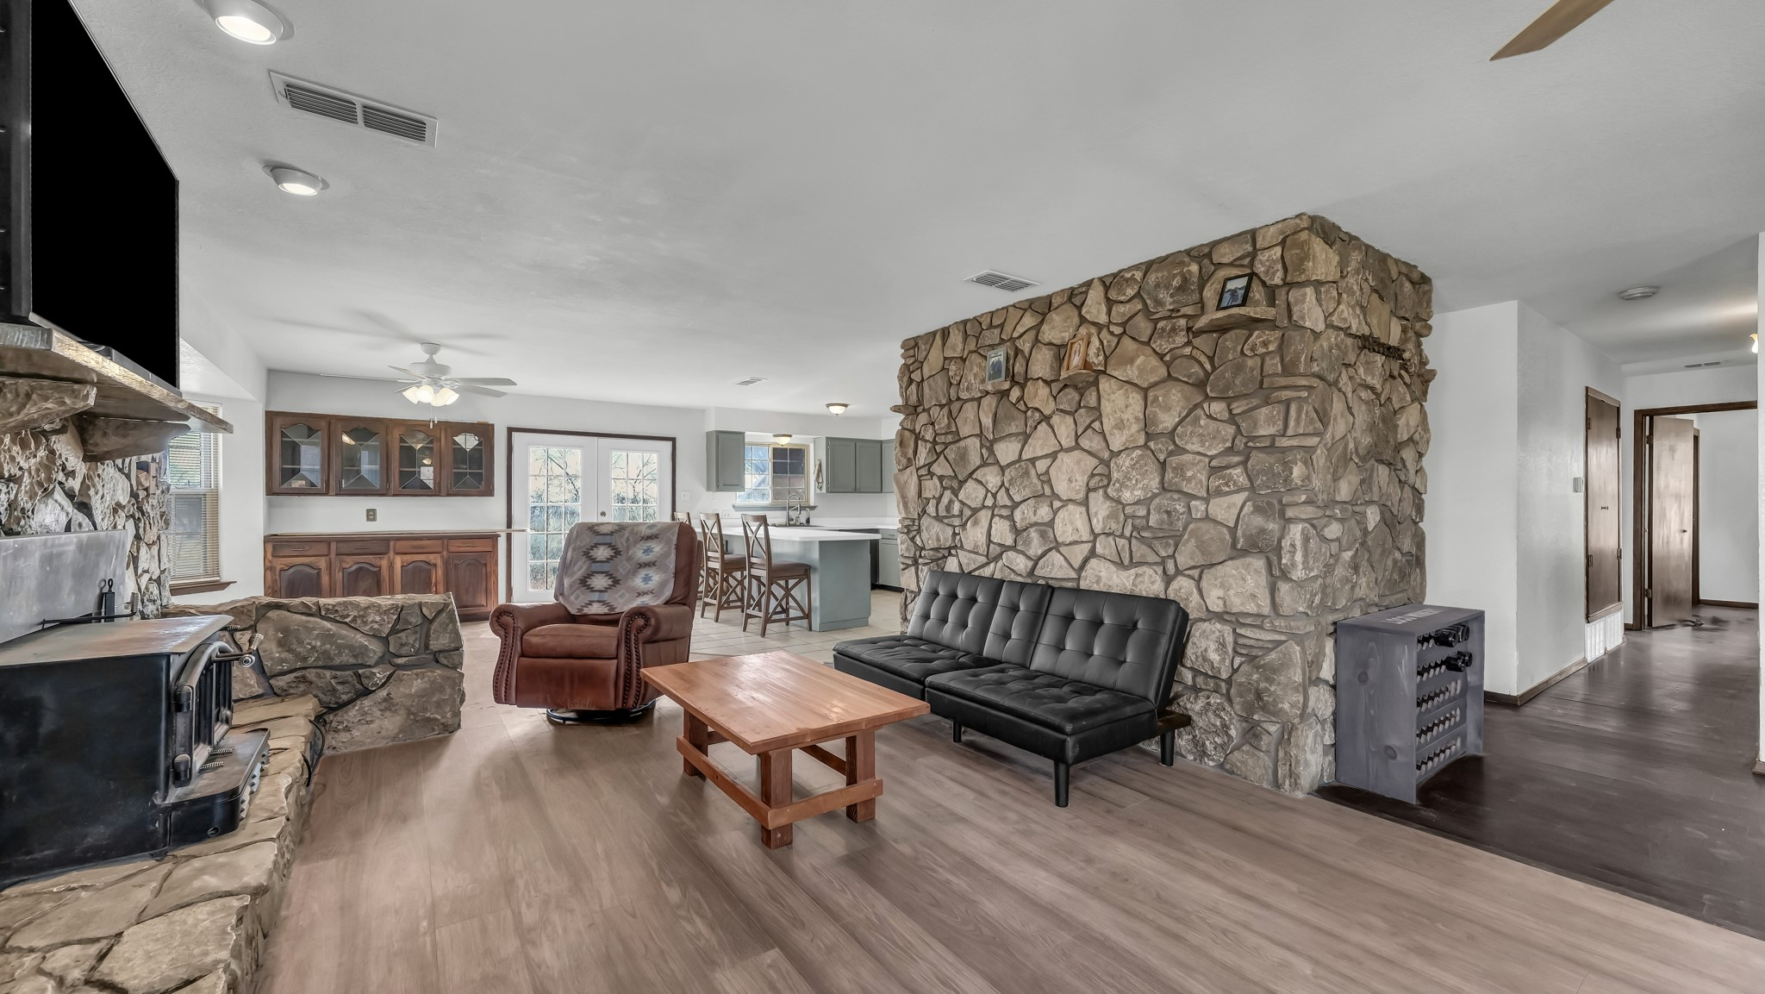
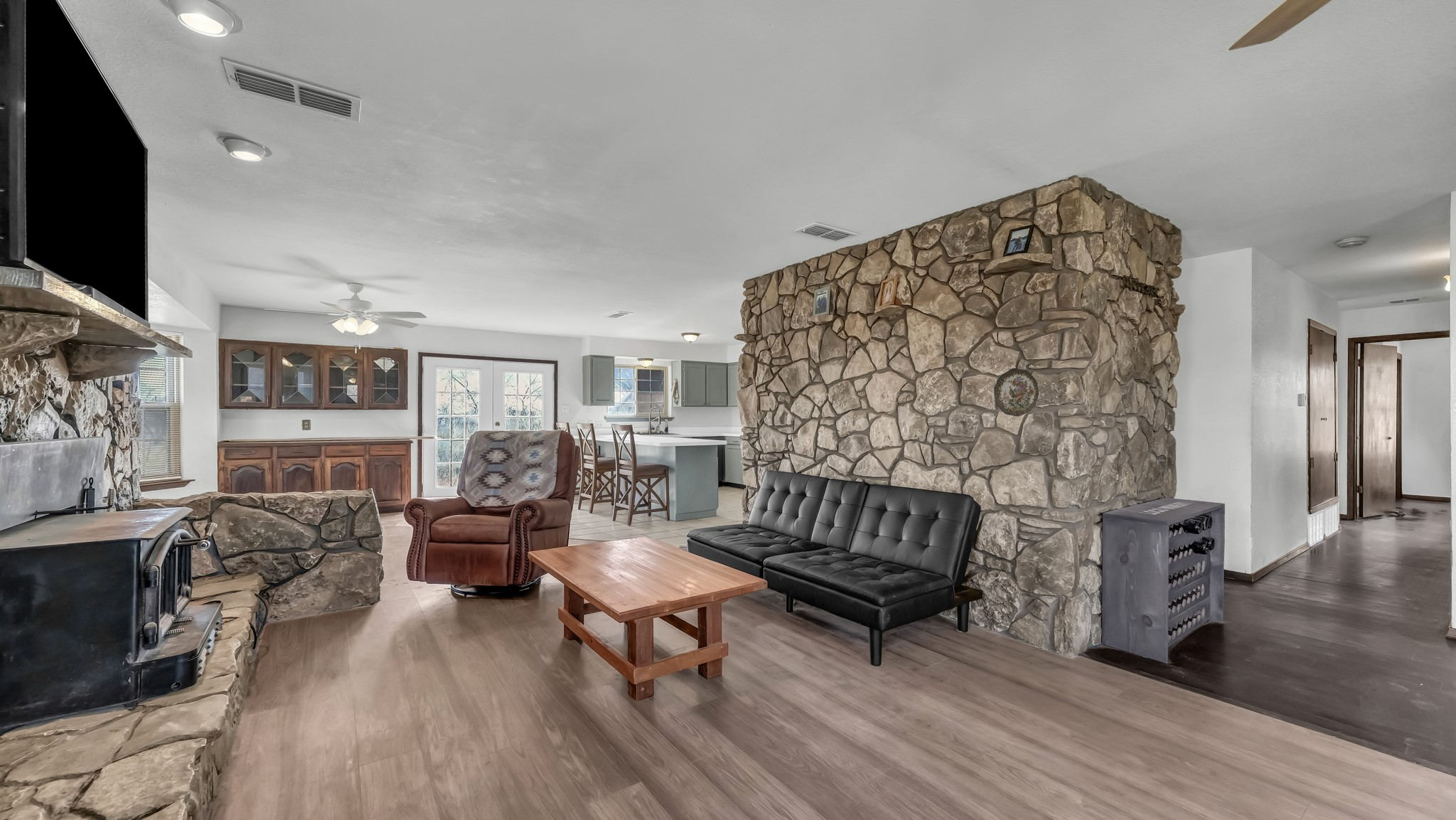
+ decorative plate [993,368,1039,417]
